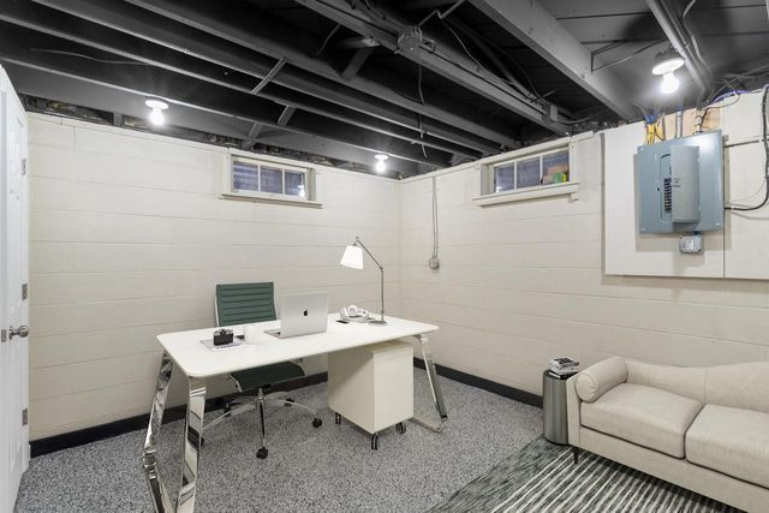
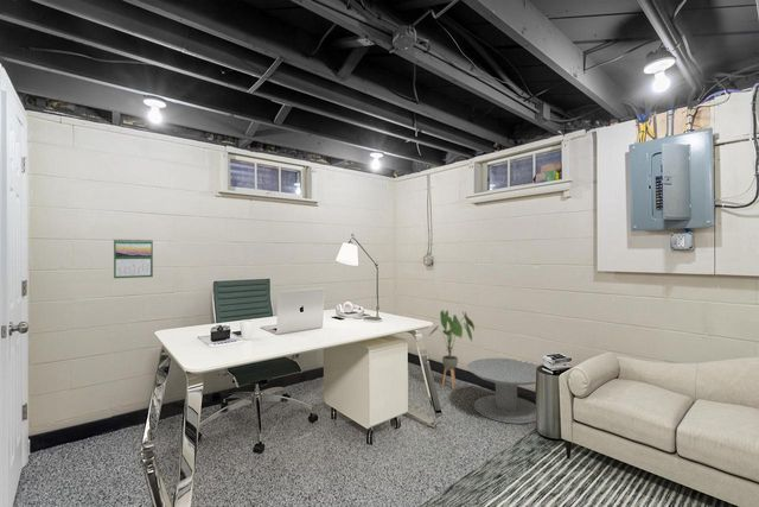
+ house plant [429,310,476,389]
+ calendar [113,237,154,279]
+ side table [466,357,538,425]
